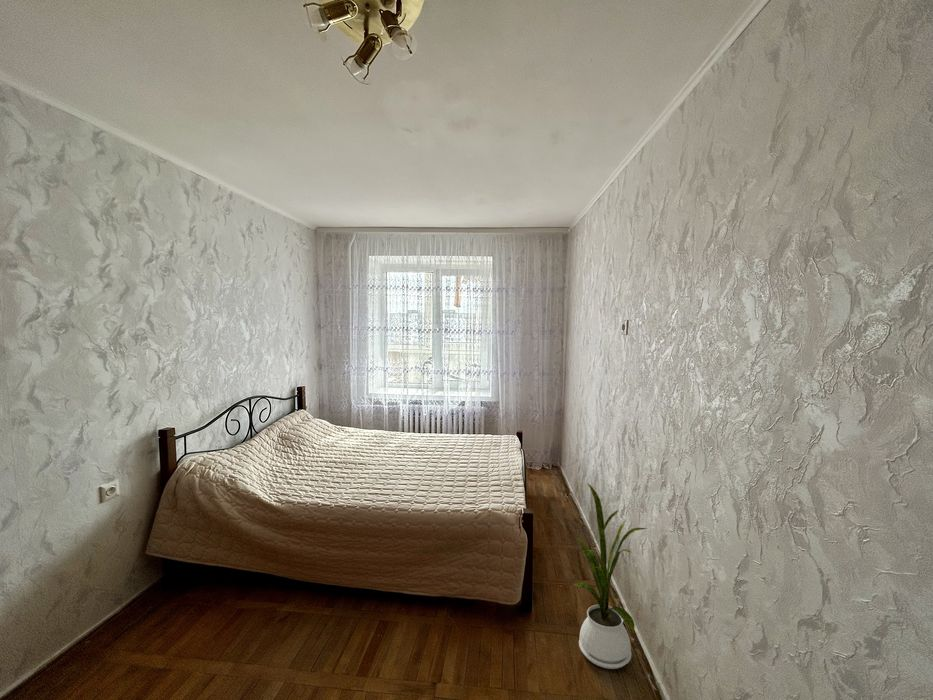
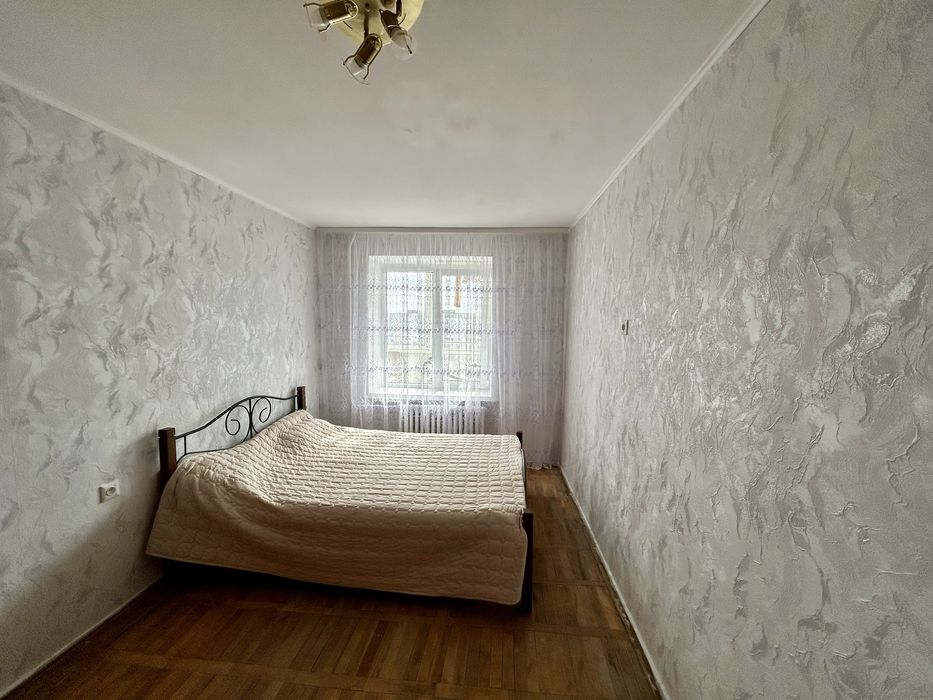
- house plant [572,483,648,670]
